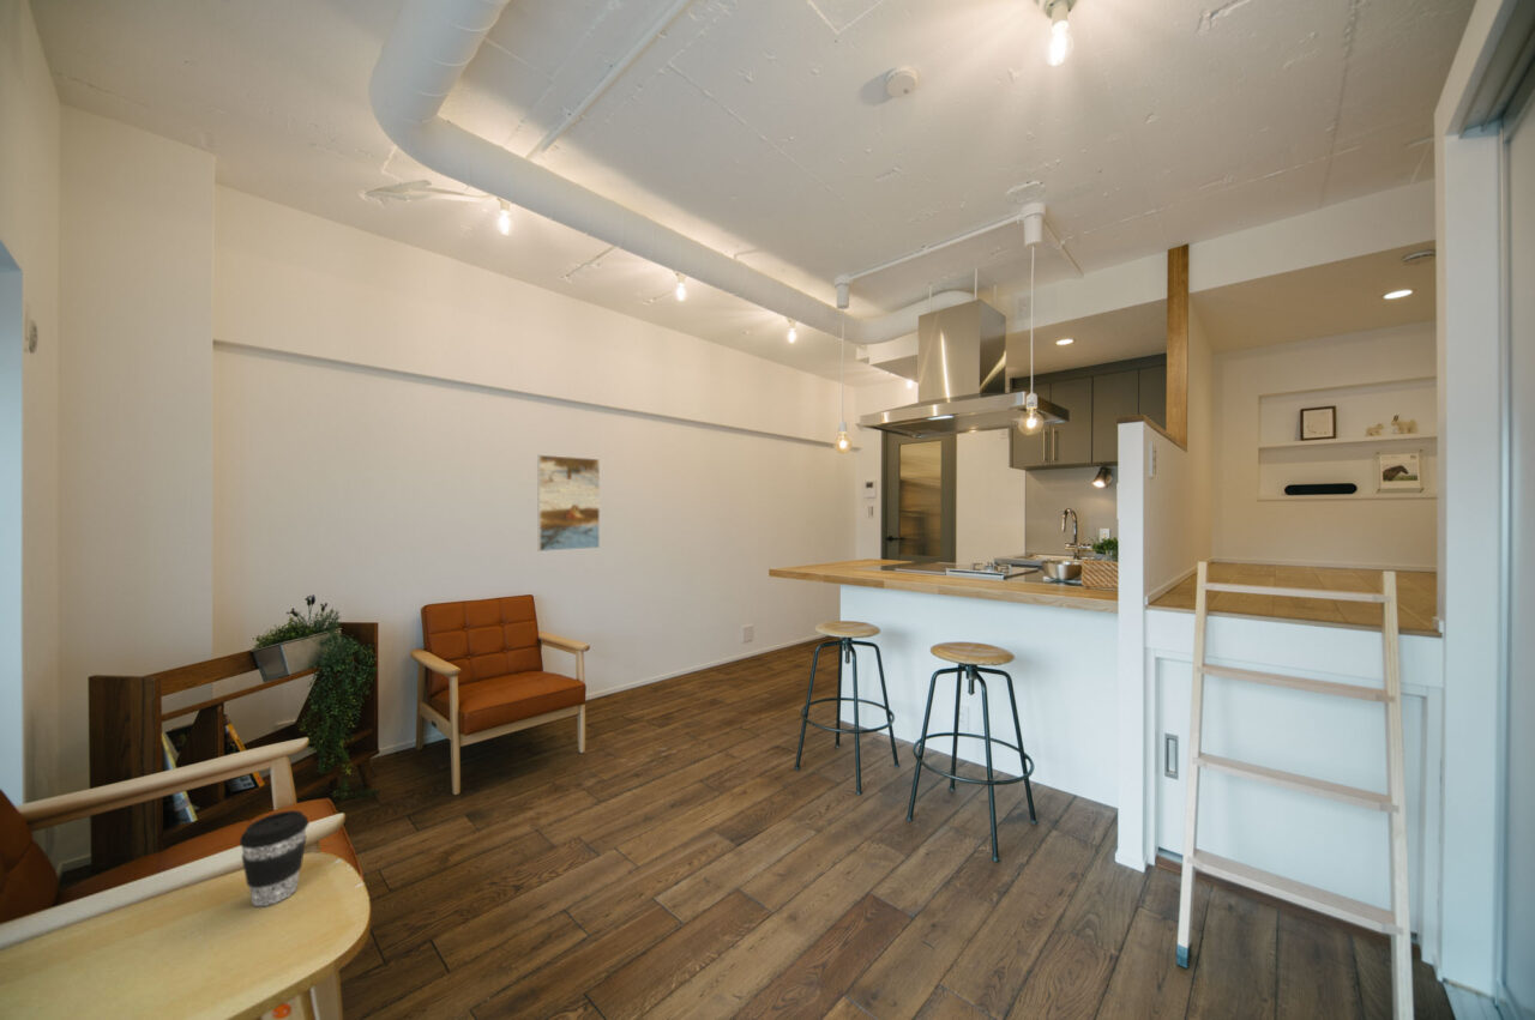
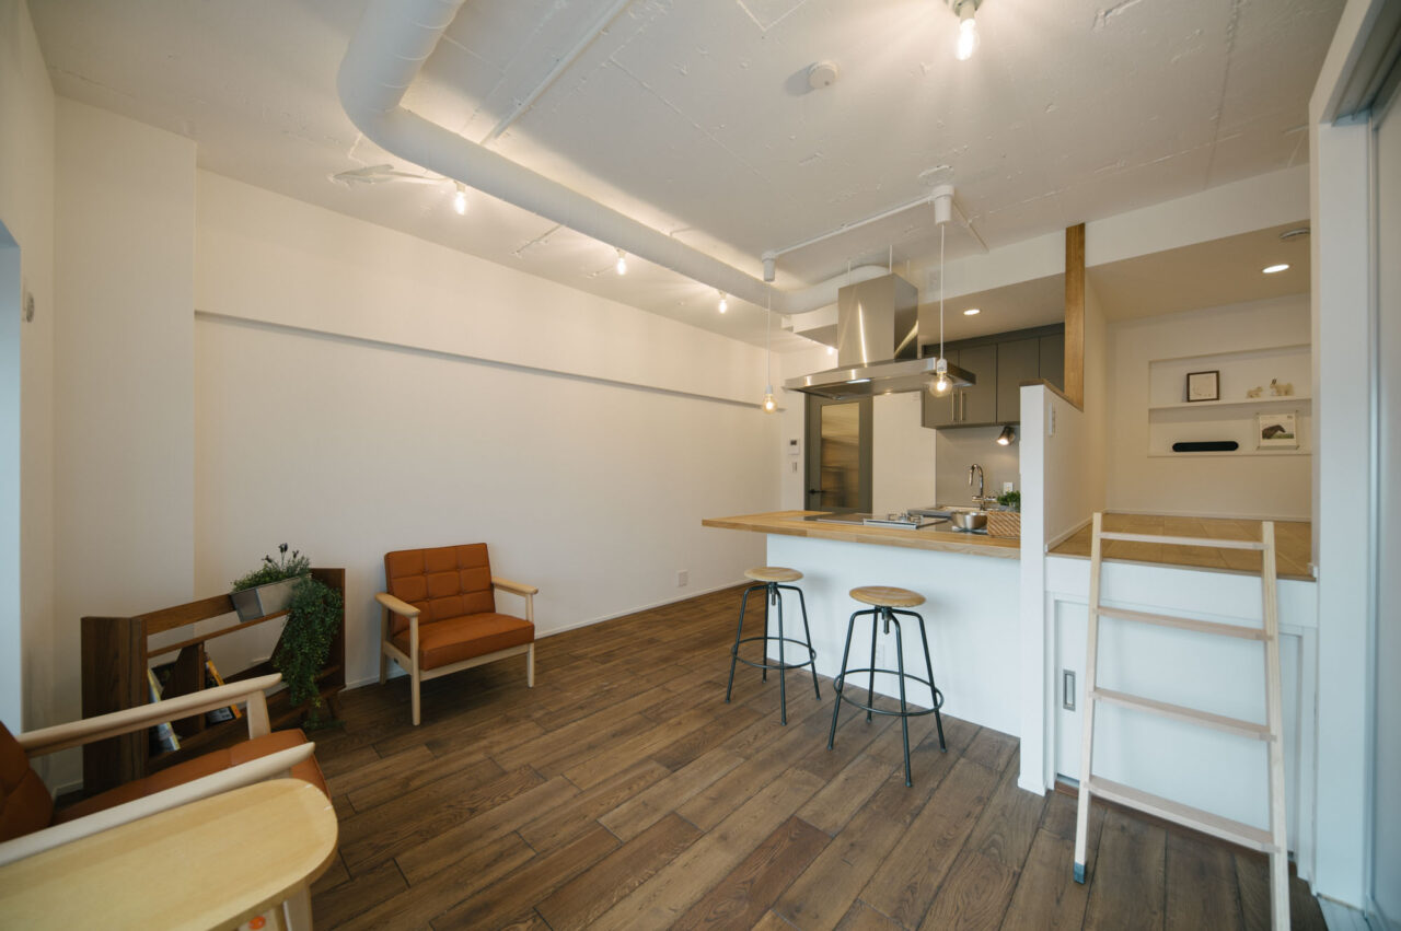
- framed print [536,454,601,553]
- coffee cup [239,809,309,907]
